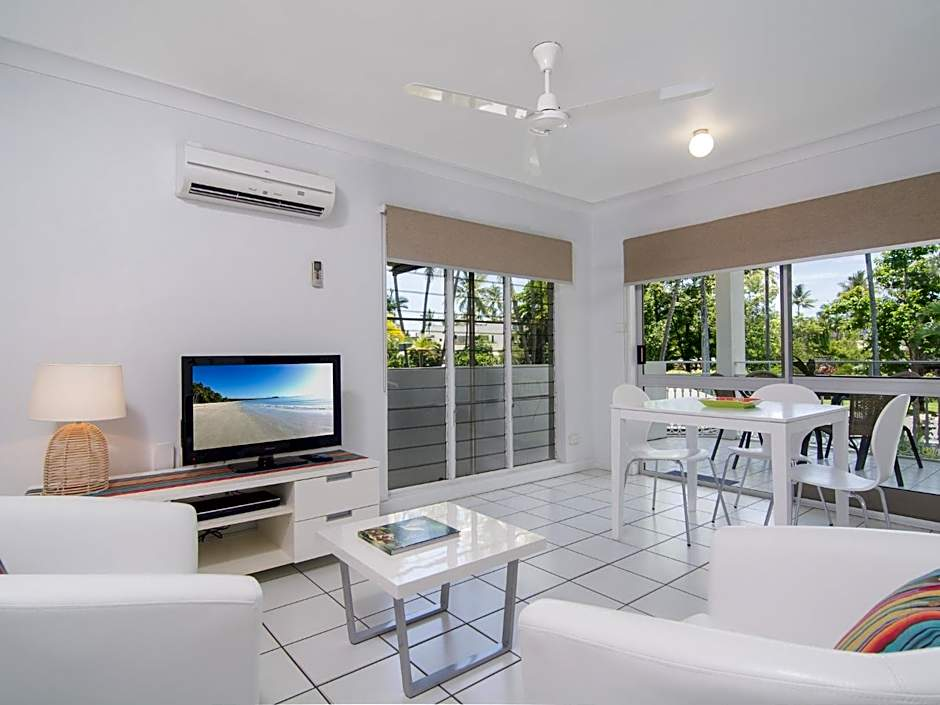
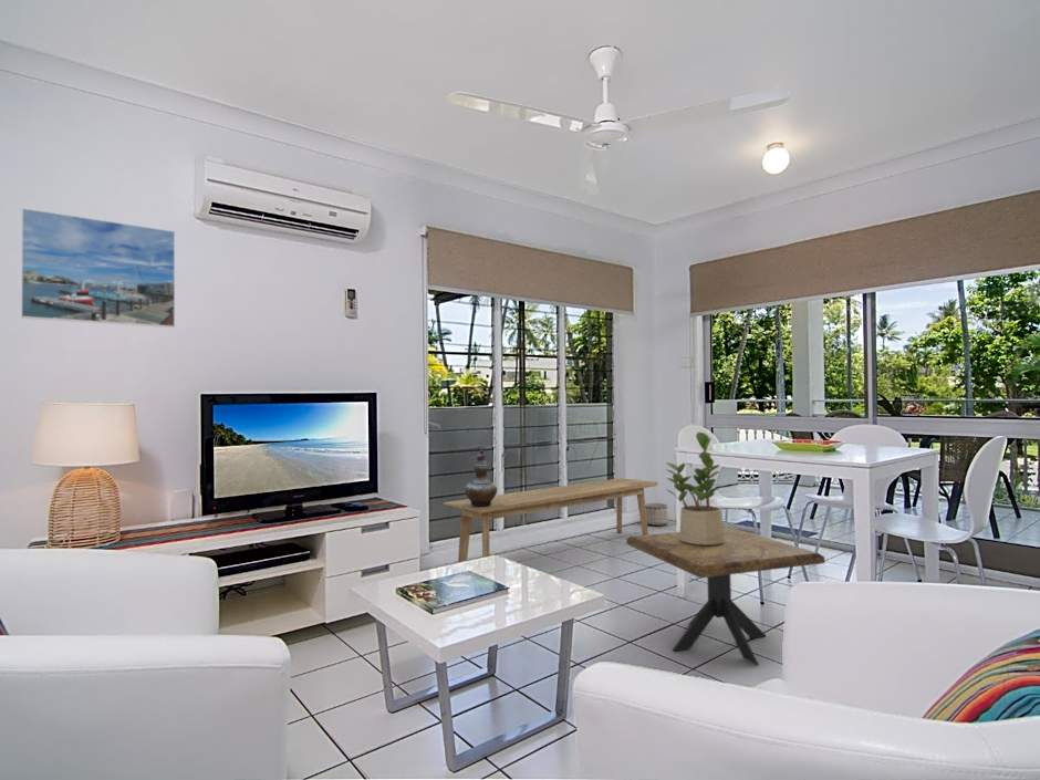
+ bench [443,477,659,563]
+ potted plant [664,431,725,545]
+ side table [625,527,825,666]
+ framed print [20,207,176,329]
+ planter [645,502,668,527]
+ decorative vase [465,448,498,507]
